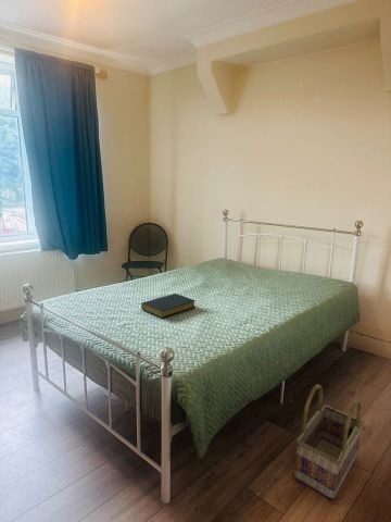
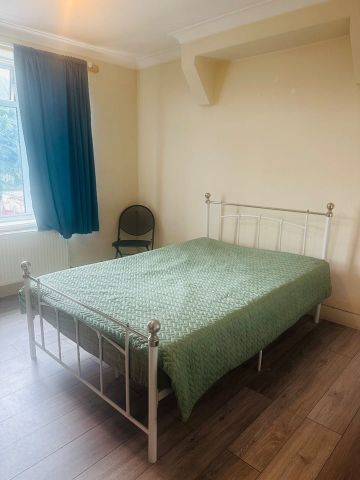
- basket [293,383,365,501]
- hardback book [140,293,197,319]
